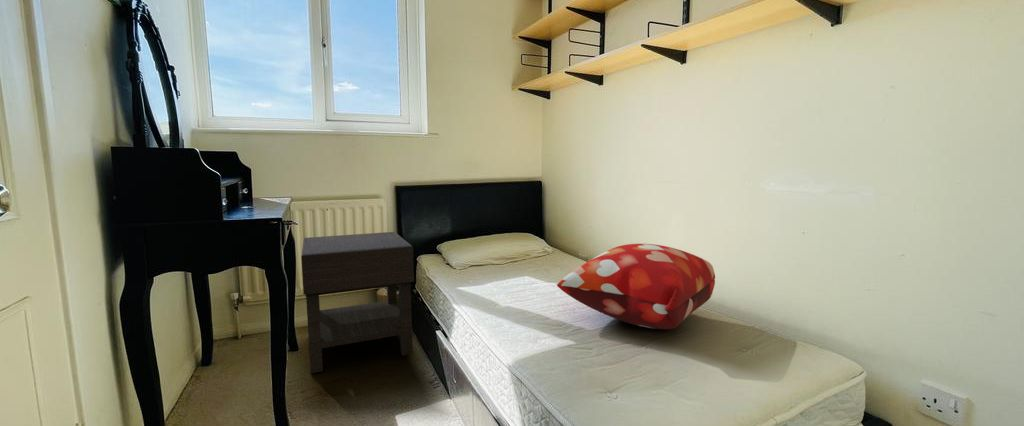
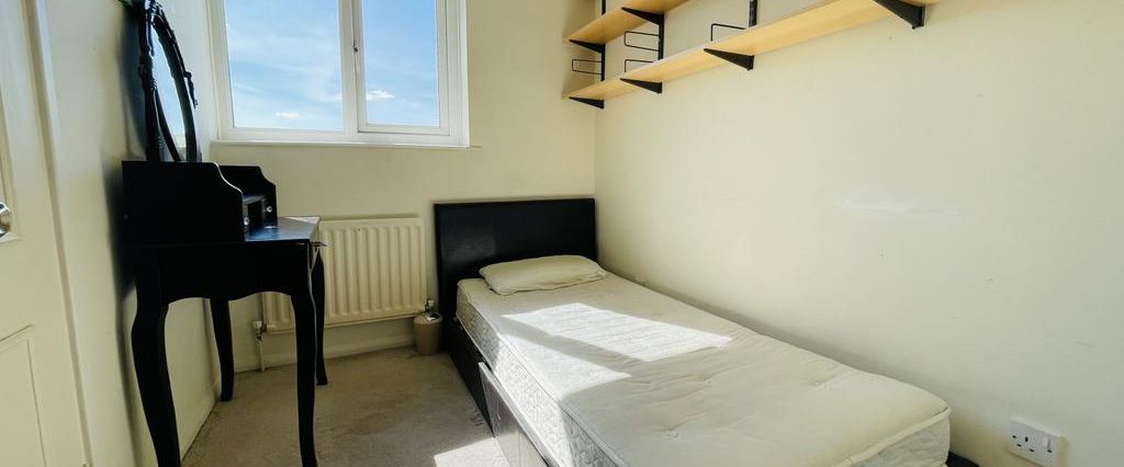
- nightstand [300,231,415,374]
- decorative pillow [556,243,716,330]
